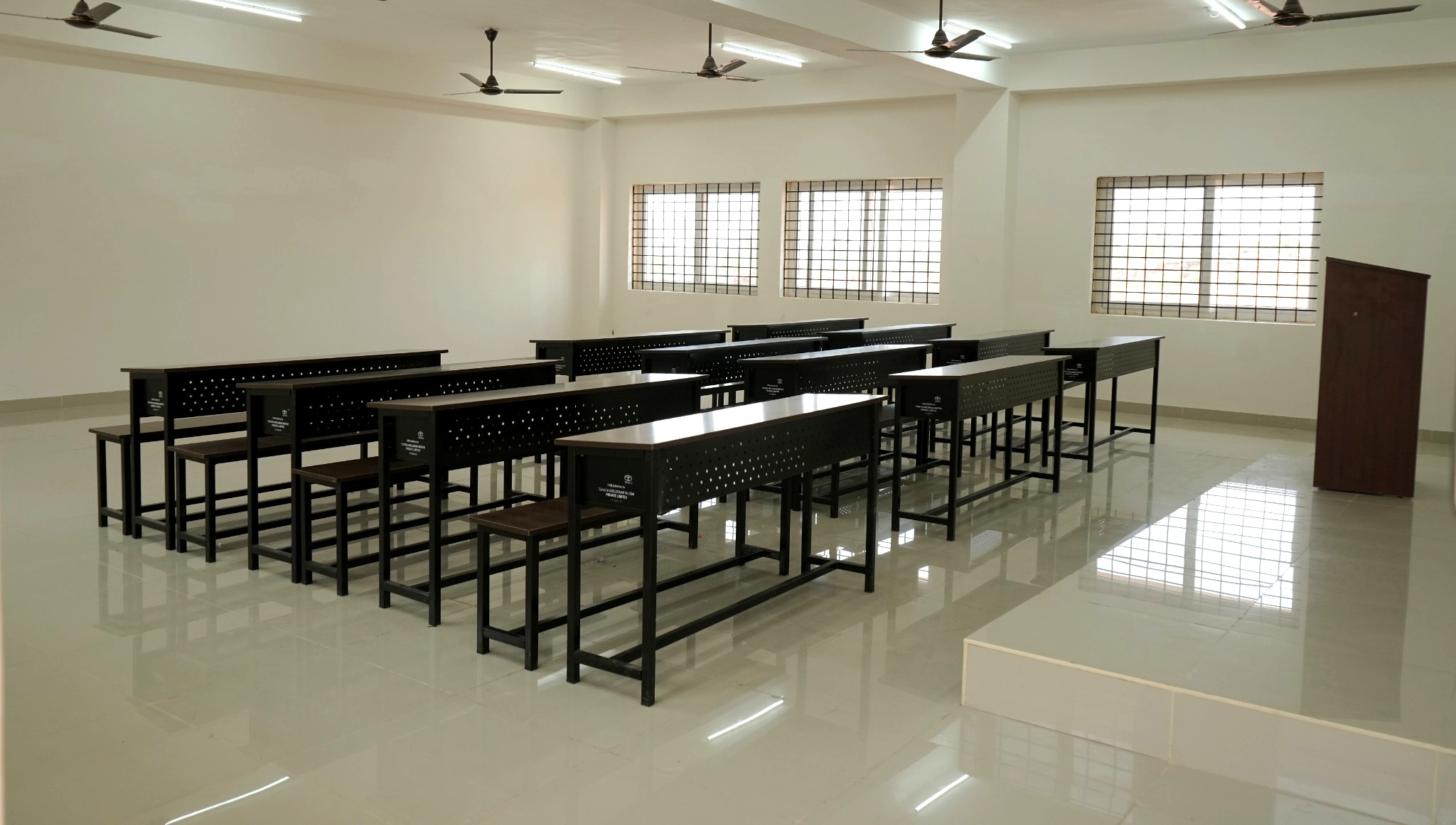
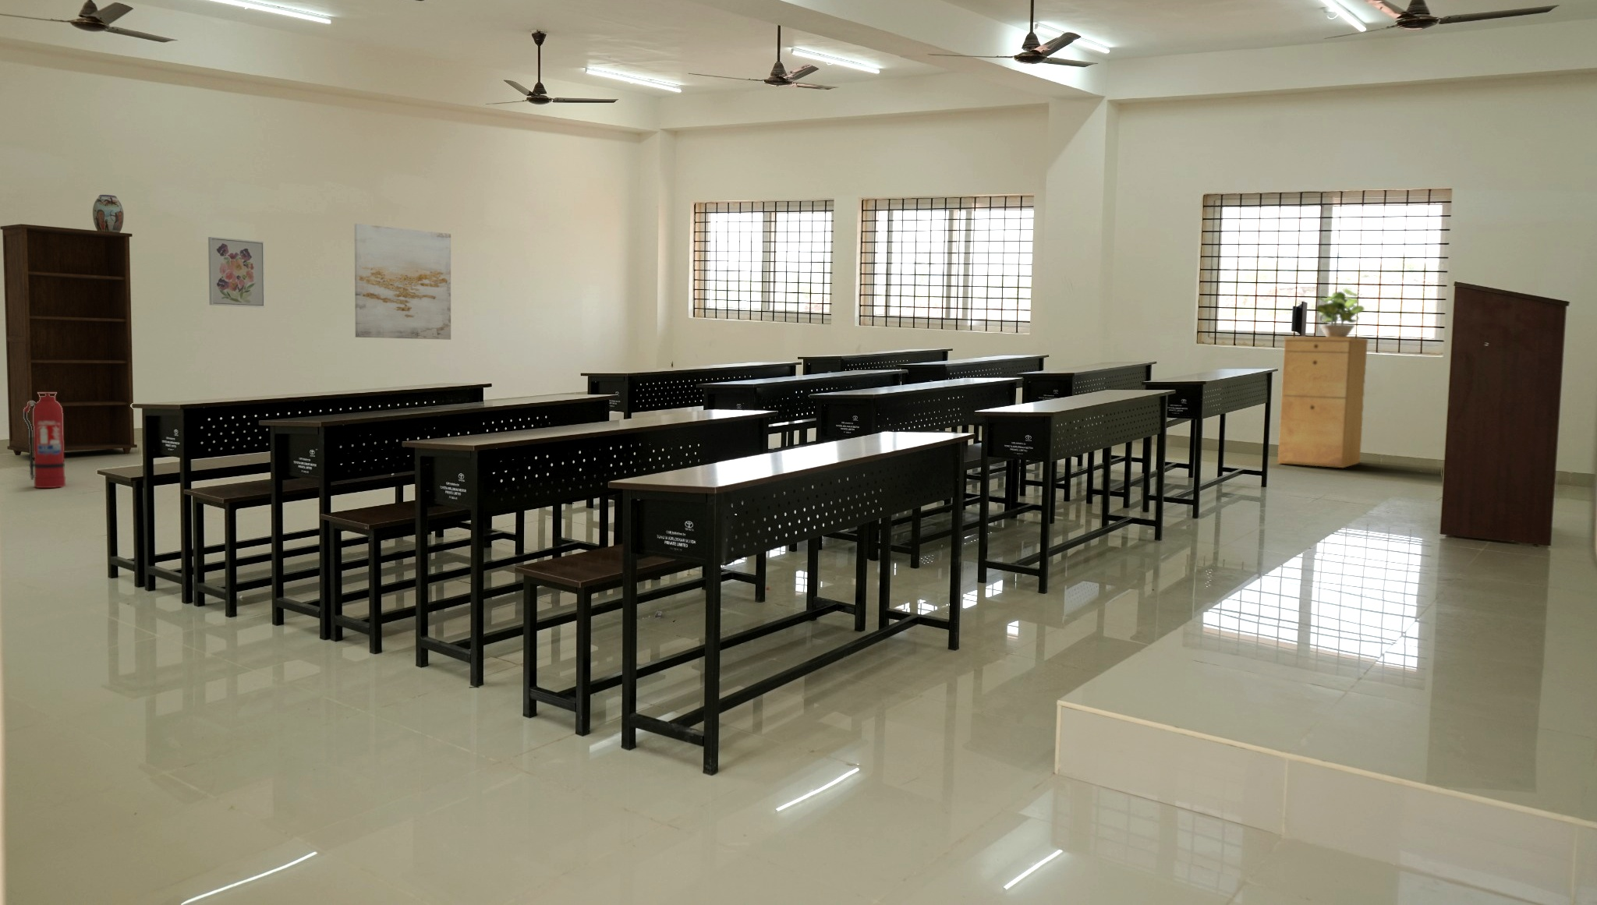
+ fire extinguisher [23,392,66,489]
+ wall art [354,223,452,341]
+ filing cabinet [1278,336,1369,468]
+ potted plant [1315,287,1364,337]
+ vase [92,194,125,233]
+ bookcase [0,223,138,456]
+ file holder [1291,301,1309,337]
+ wall art [207,236,265,308]
